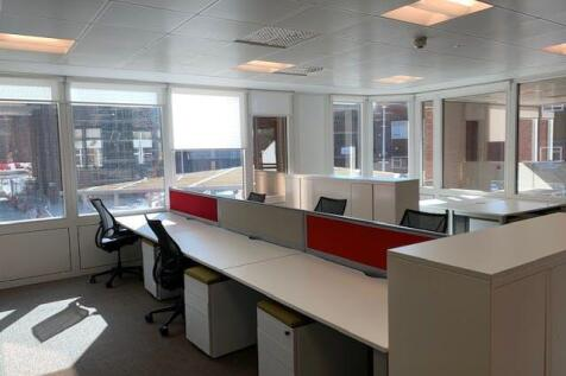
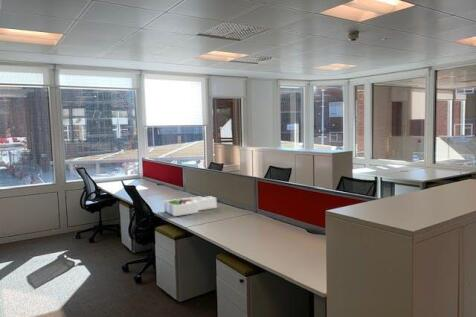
+ desk organizer [163,195,218,217]
